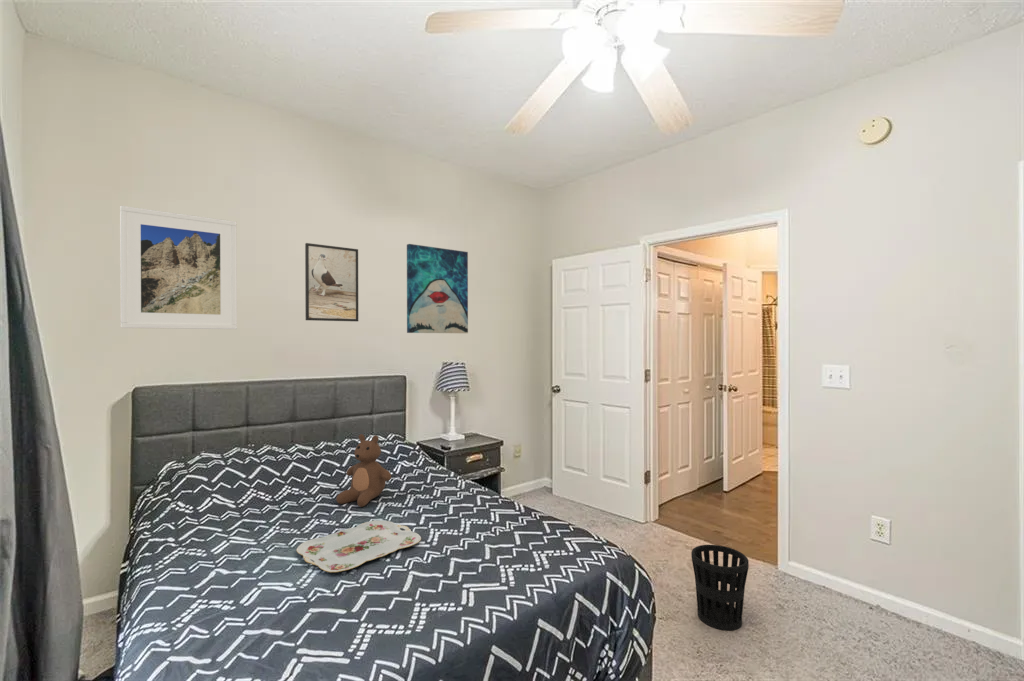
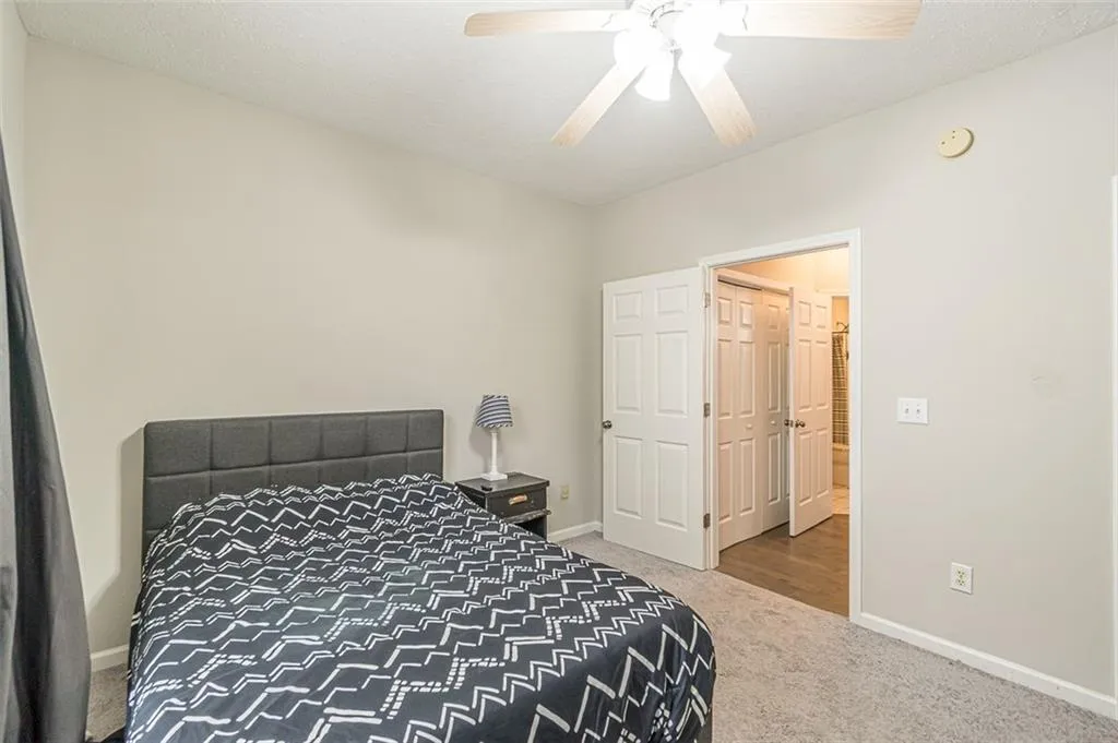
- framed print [304,242,359,322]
- teddy bear [335,433,392,508]
- wastebasket [690,544,750,631]
- serving tray [295,520,422,573]
- wall art [406,243,469,334]
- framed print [119,205,238,330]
